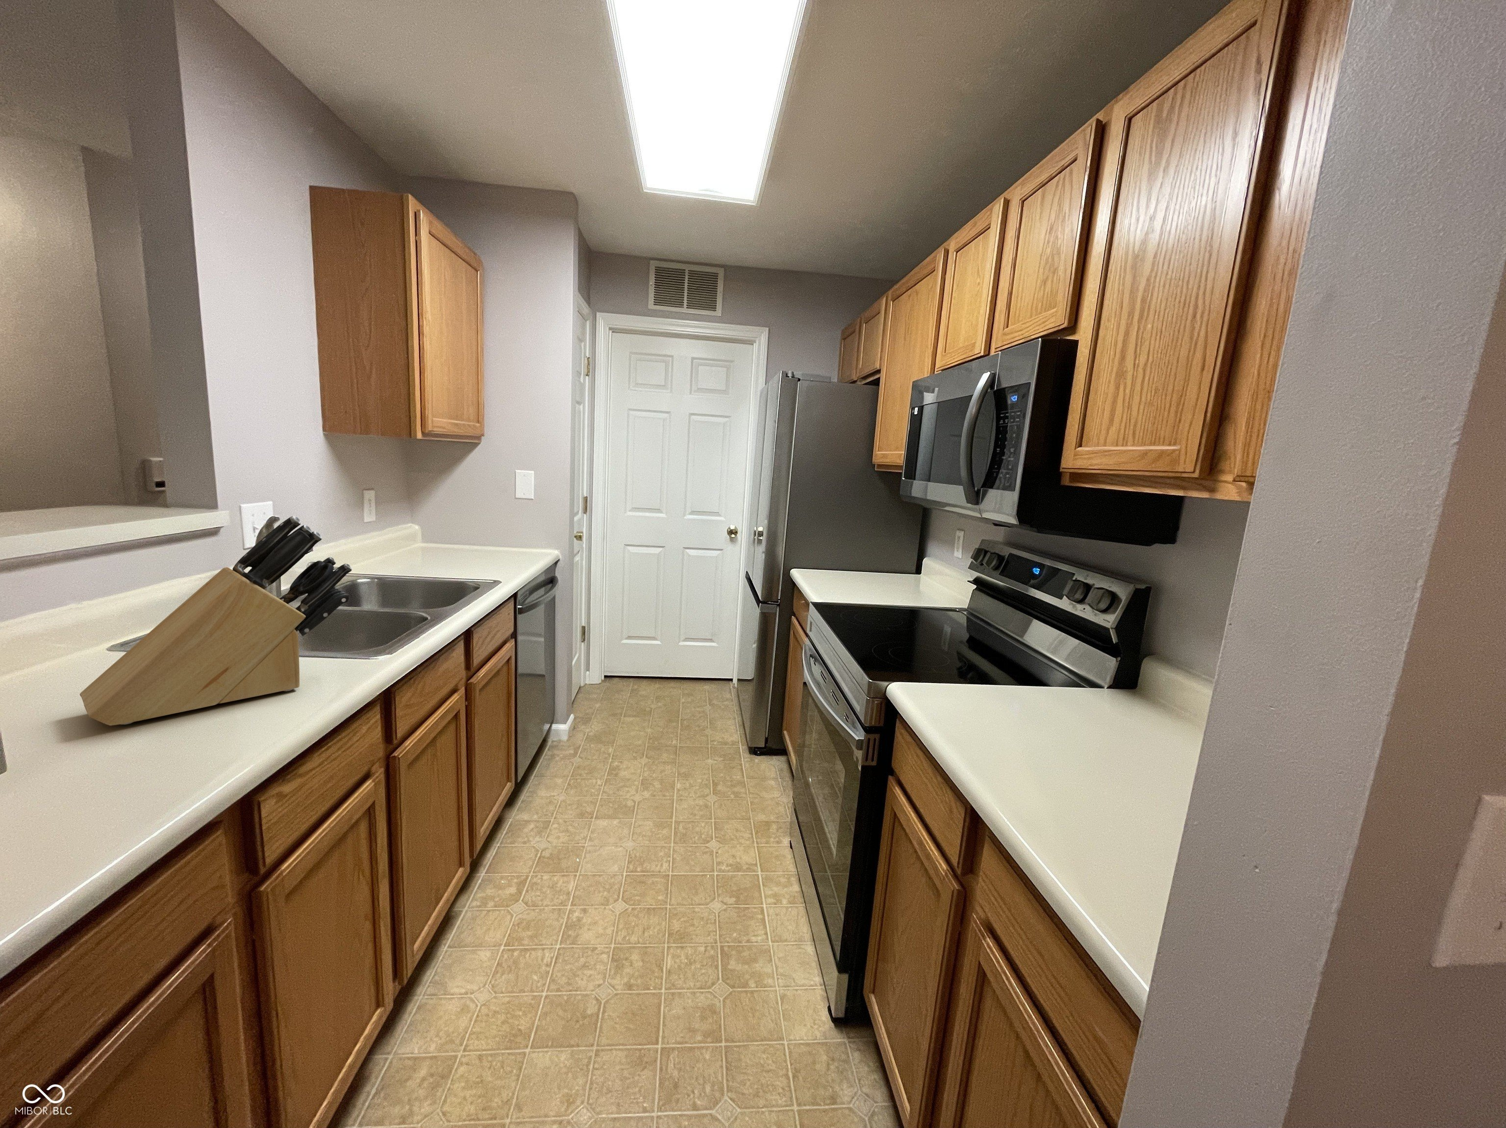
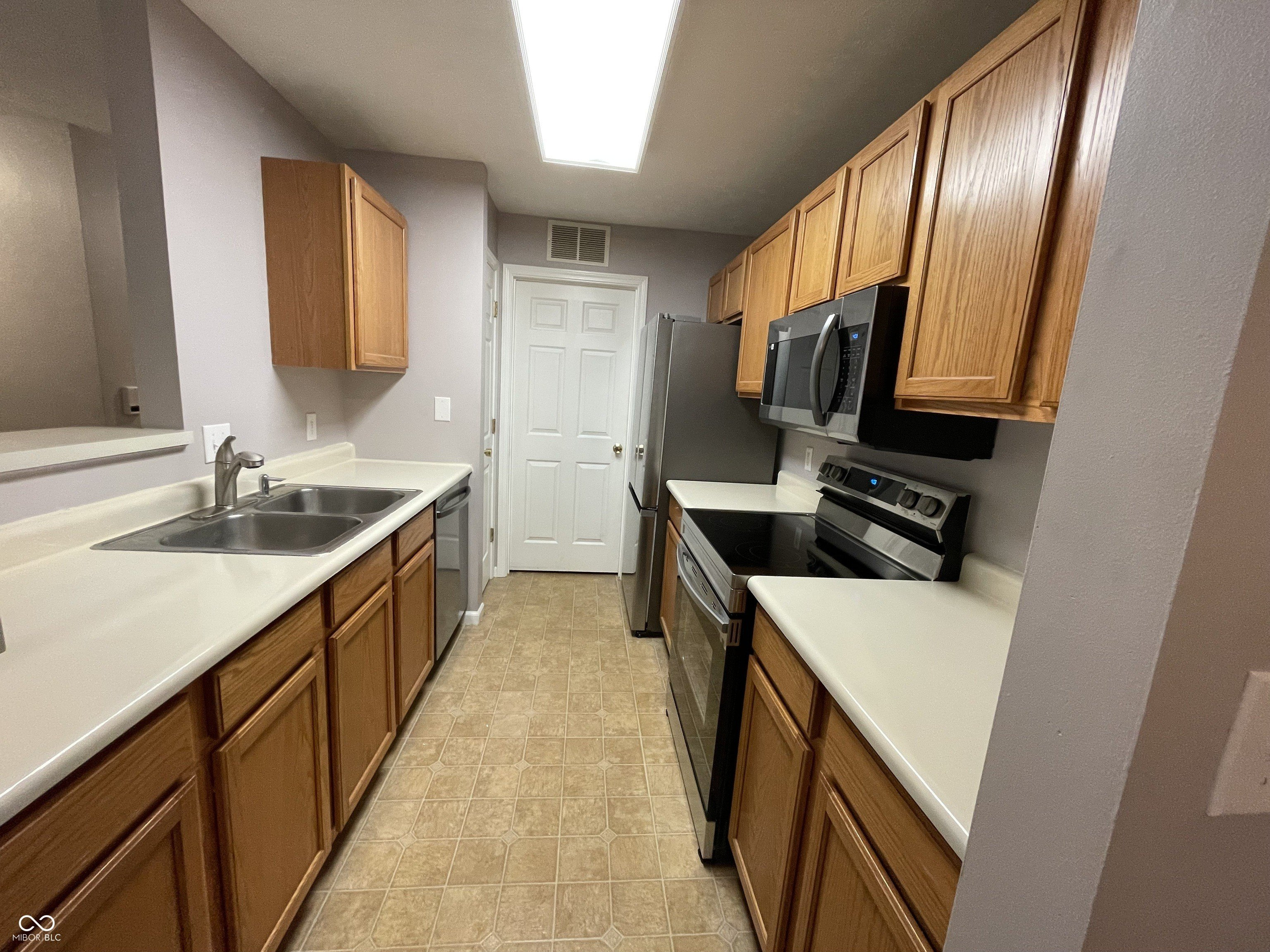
- knife block [79,515,352,726]
